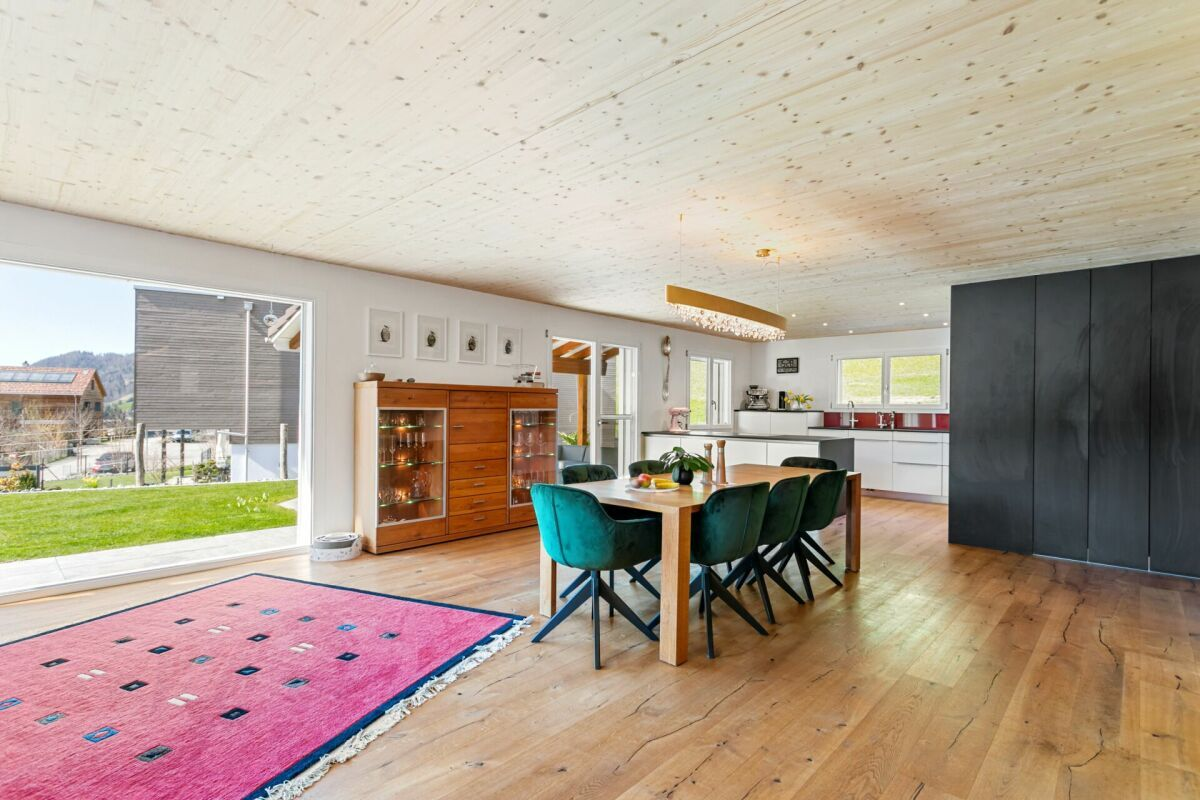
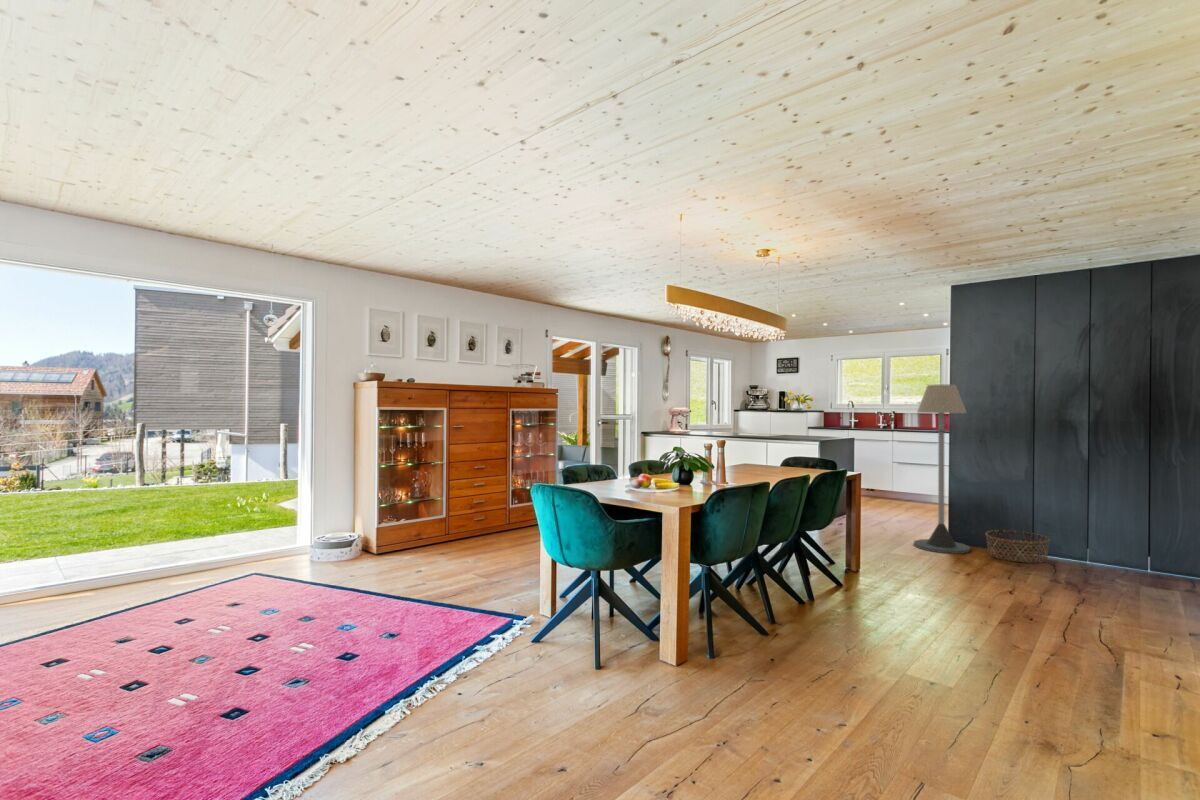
+ basket [985,529,1051,564]
+ floor lamp [913,384,971,555]
